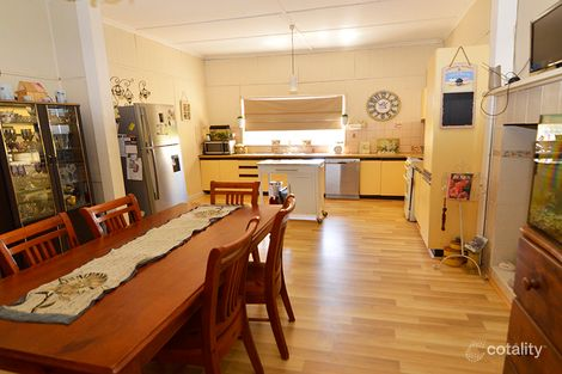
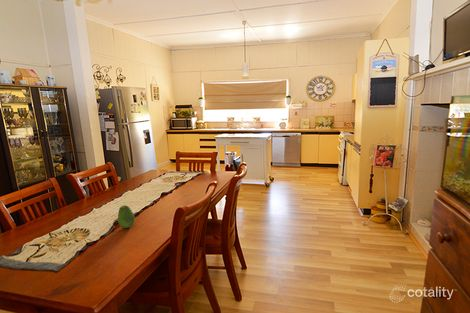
+ fruit [117,205,135,229]
